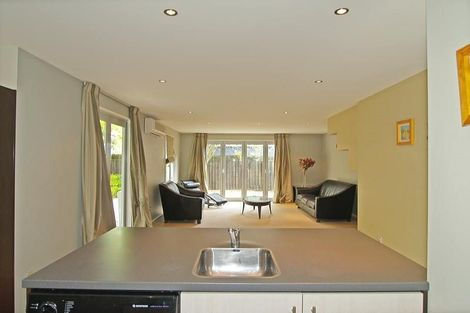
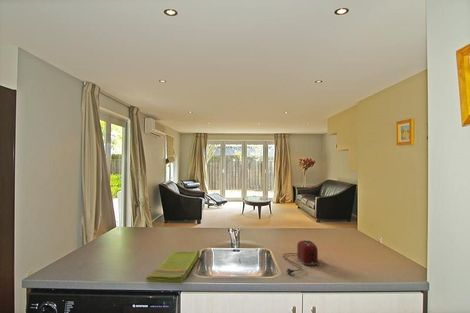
+ toaster [282,240,319,275]
+ dish towel [145,249,201,284]
